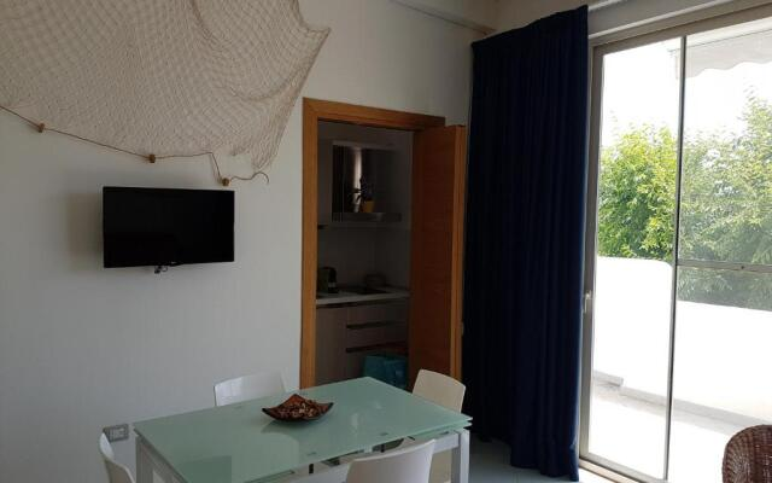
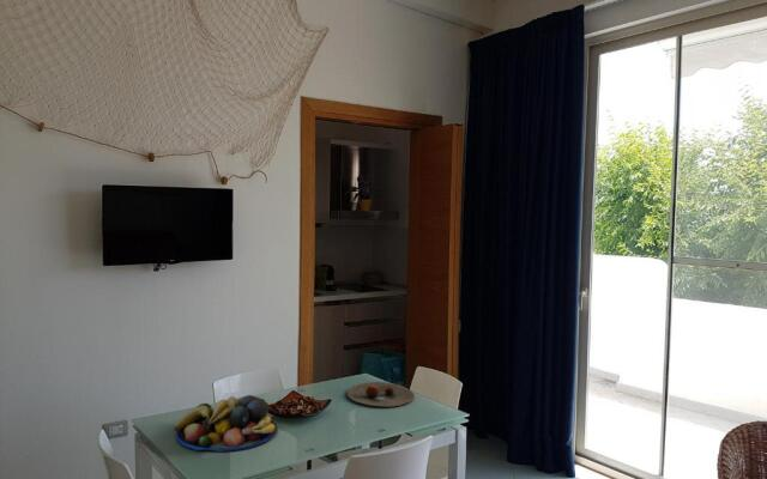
+ fruit bowl [173,394,279,453]
+ plate [346,381,415,408]
